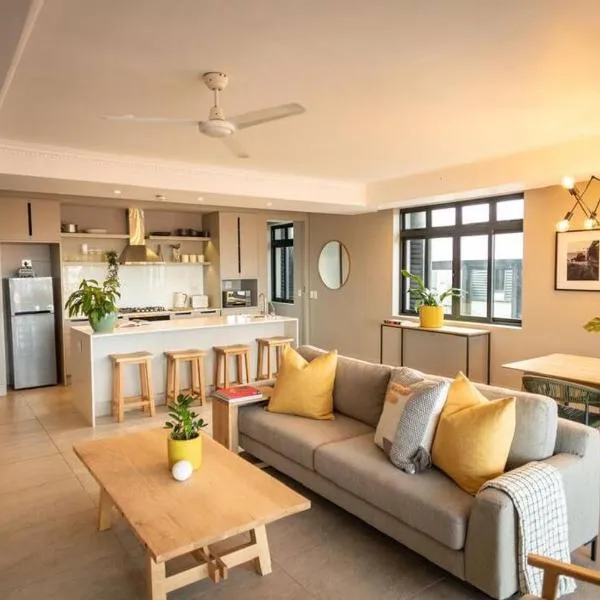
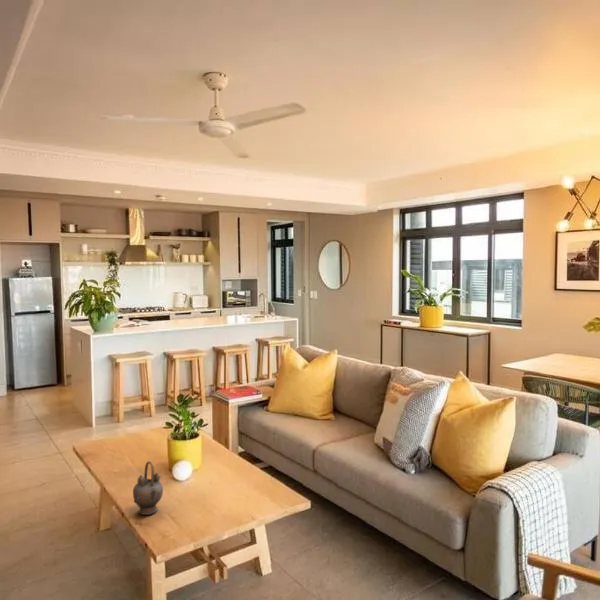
+ teapot [132,460,164,516]
